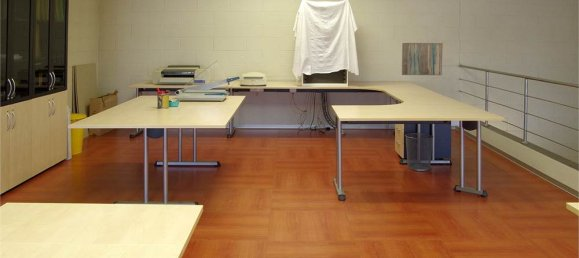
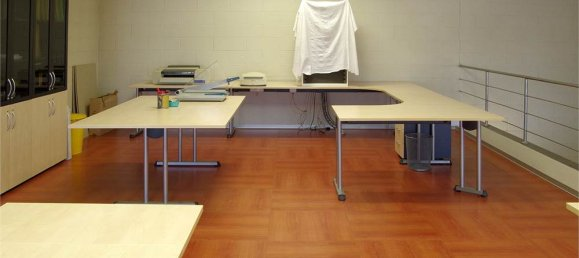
- wall art [401,42,444,76]
